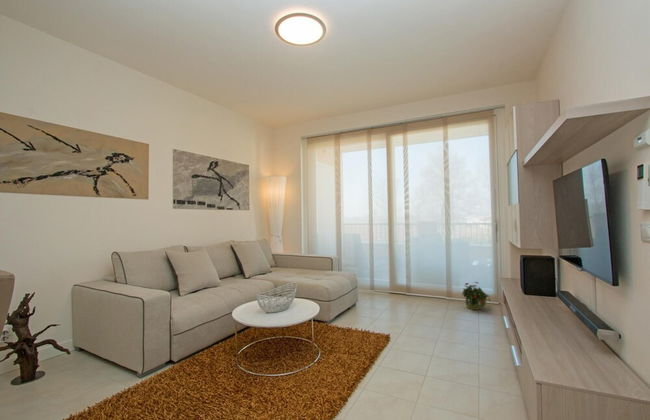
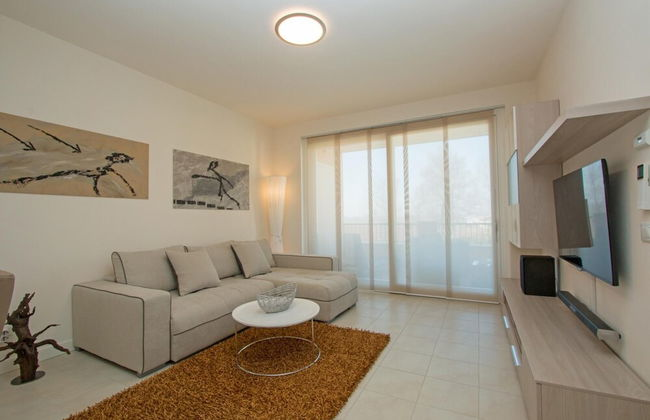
- potted plant [461,281,492,311]
